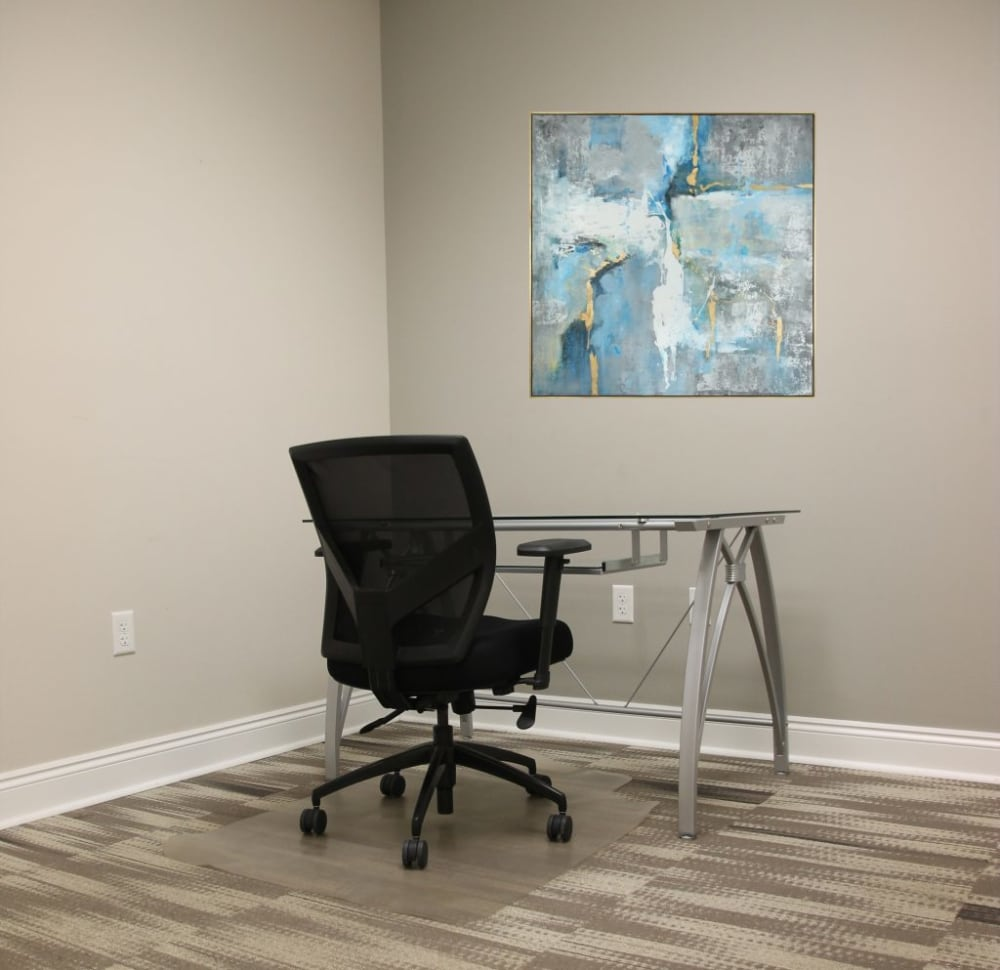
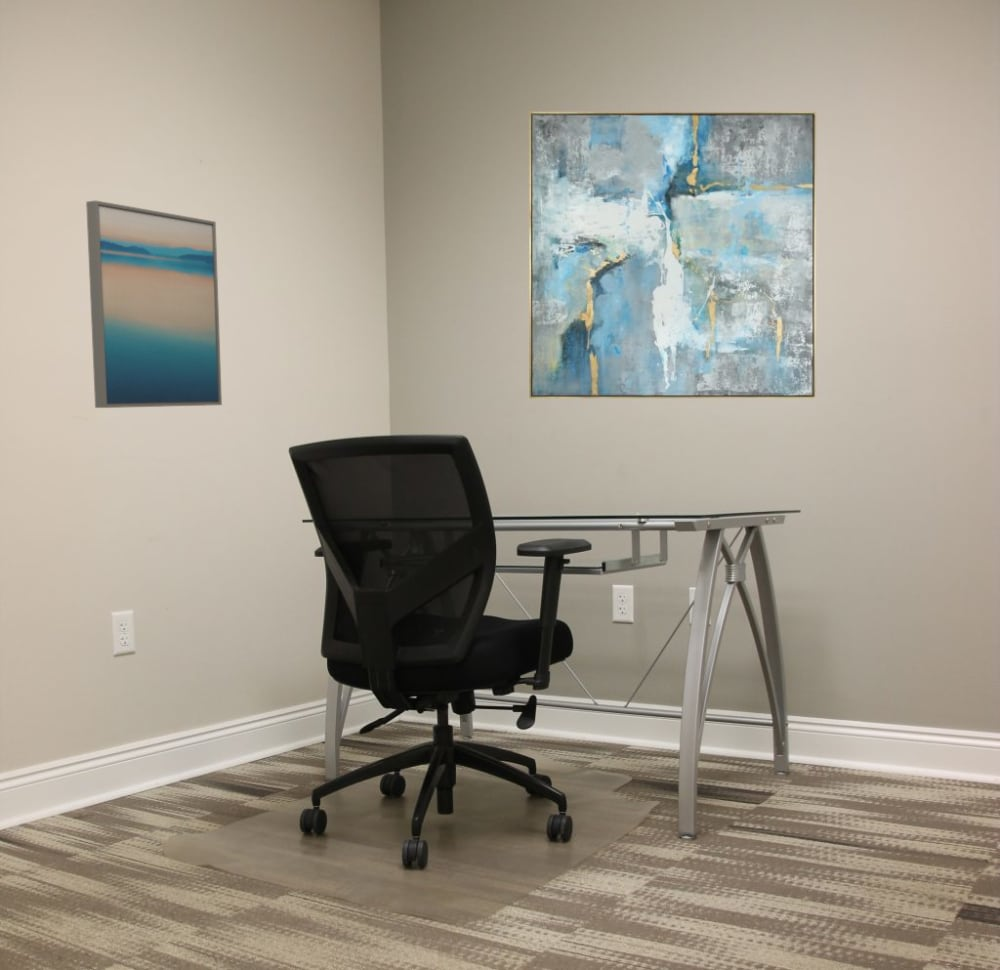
+ wall art [85,199,223,409]
